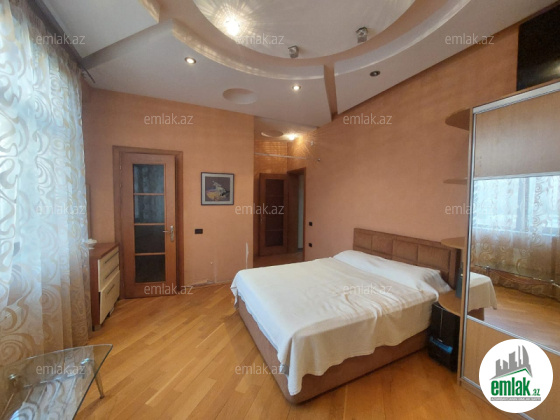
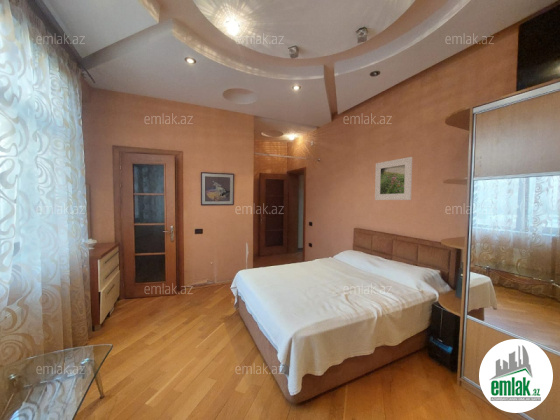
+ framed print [374,156,413,201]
